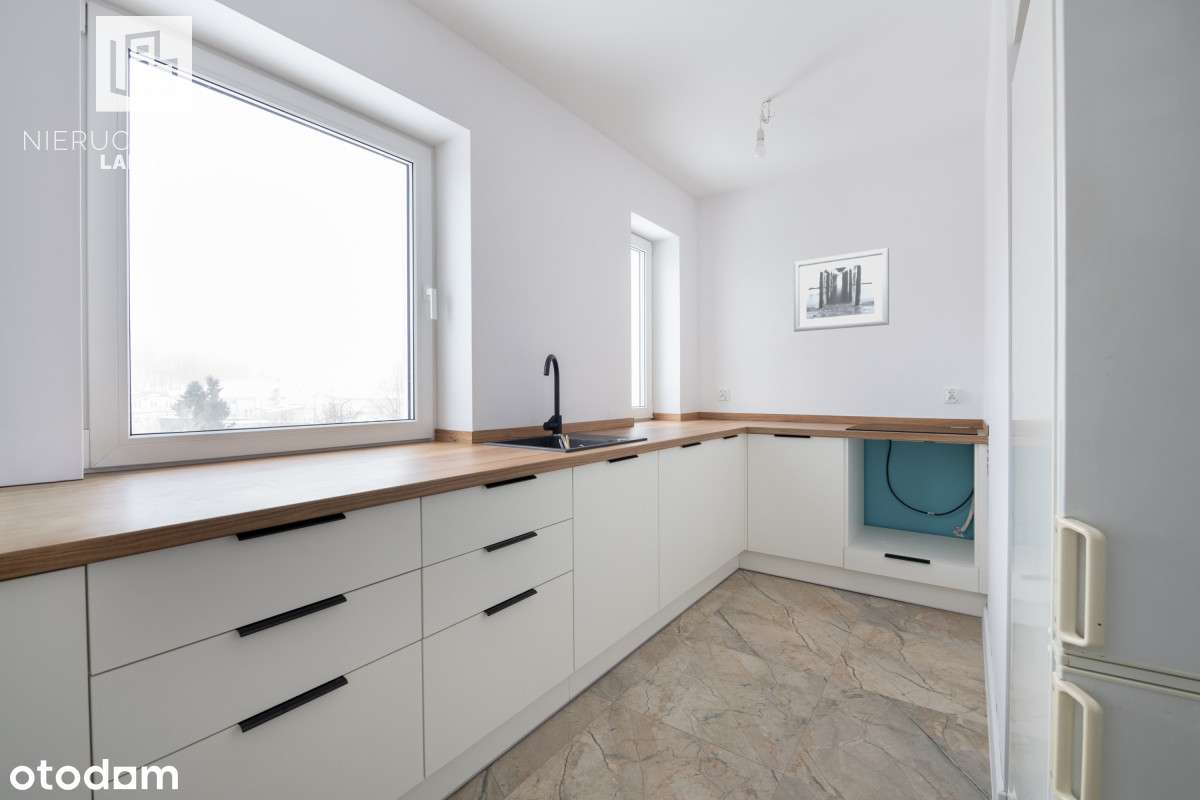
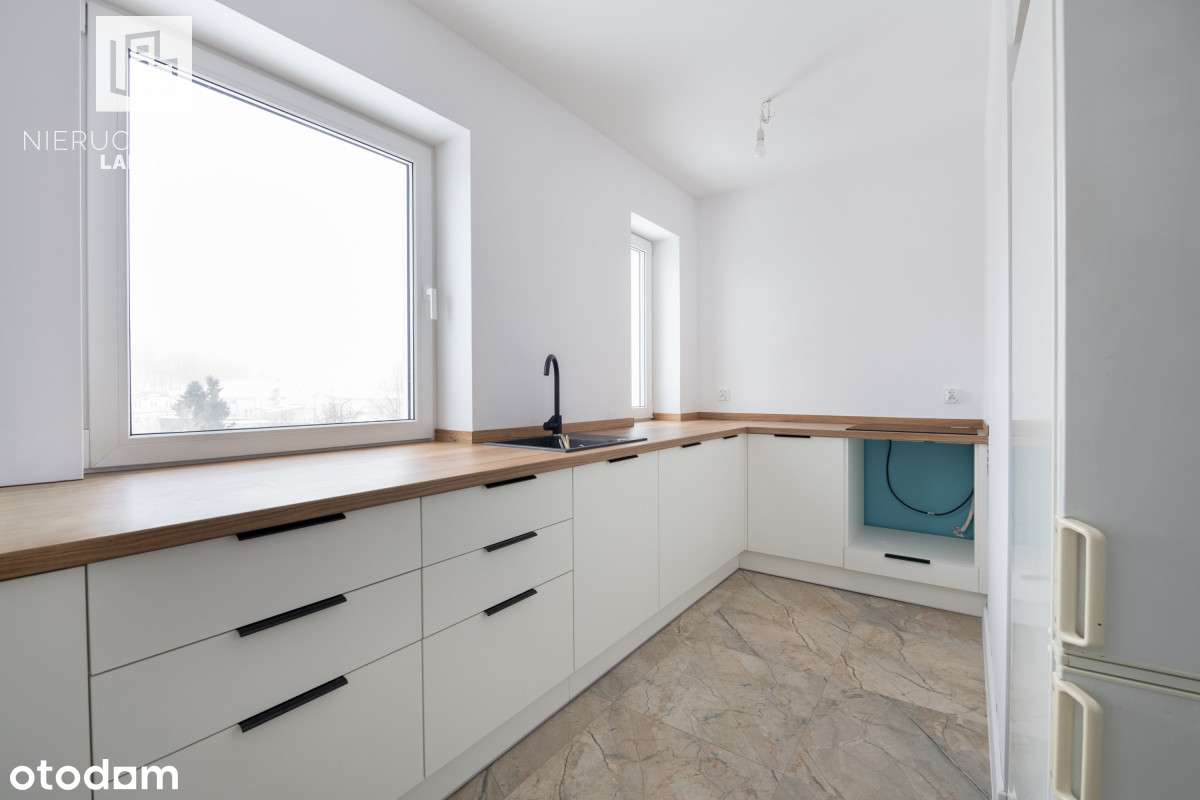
- wall art [793,247,890,333]
